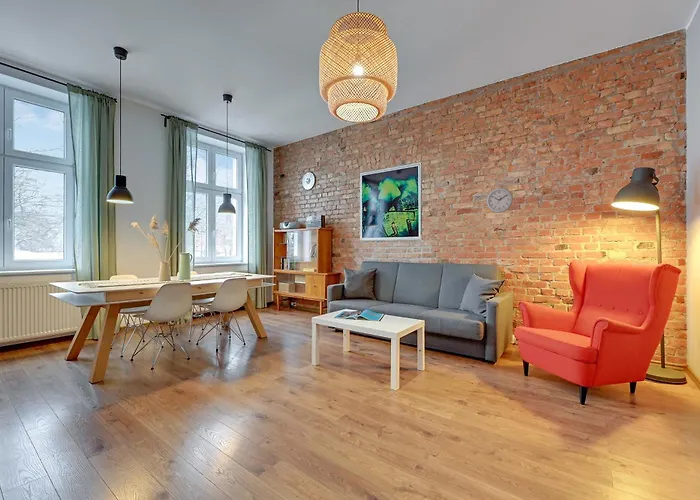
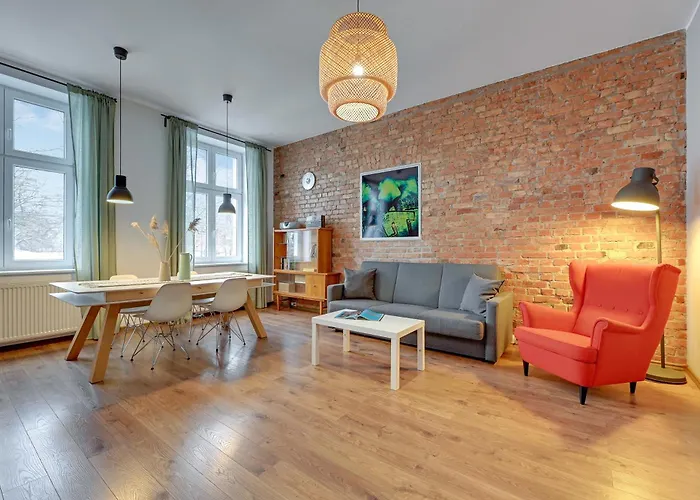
- wall clock [486,187,514,214]
